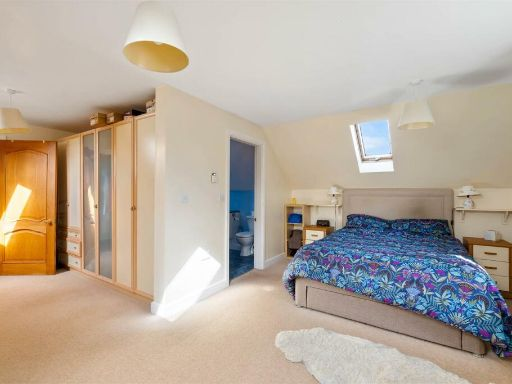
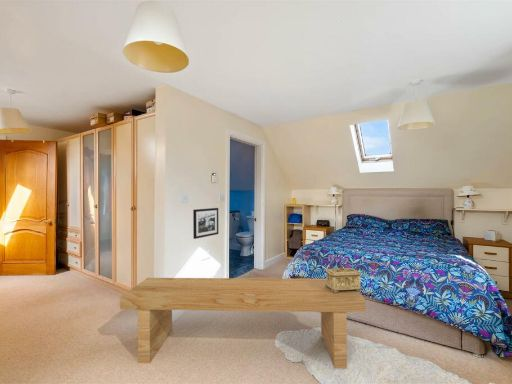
+ bench [119,277,367,370]
+ decorative box [324,266,363,293]
+ picture frame [192,207,219,240]
